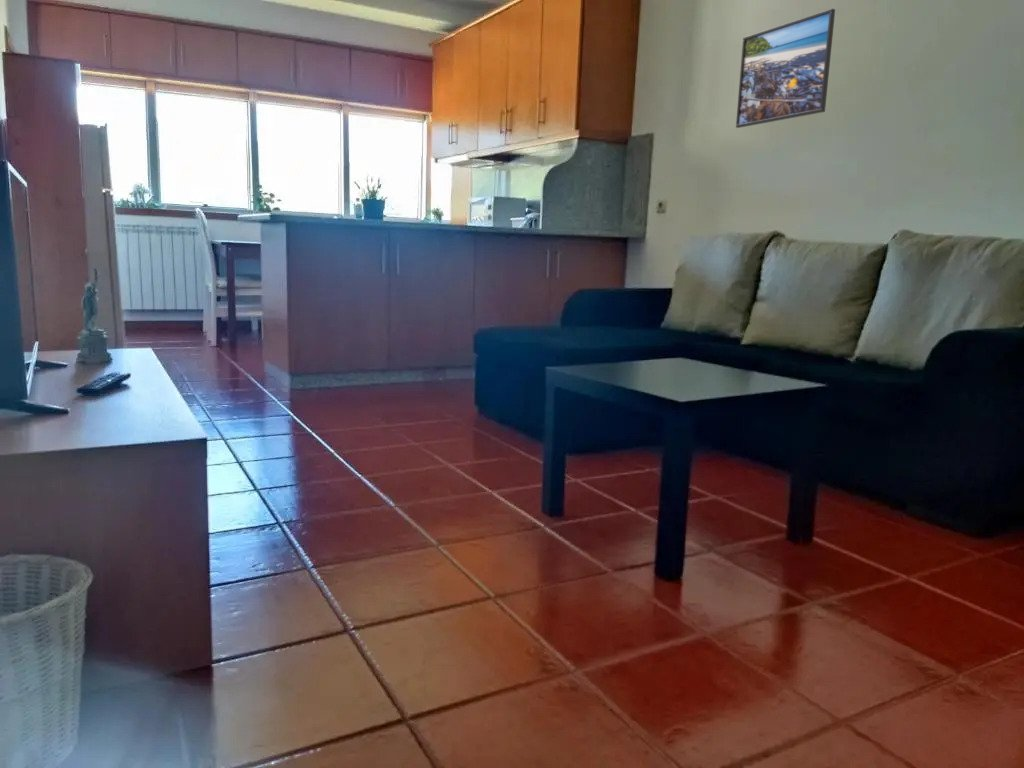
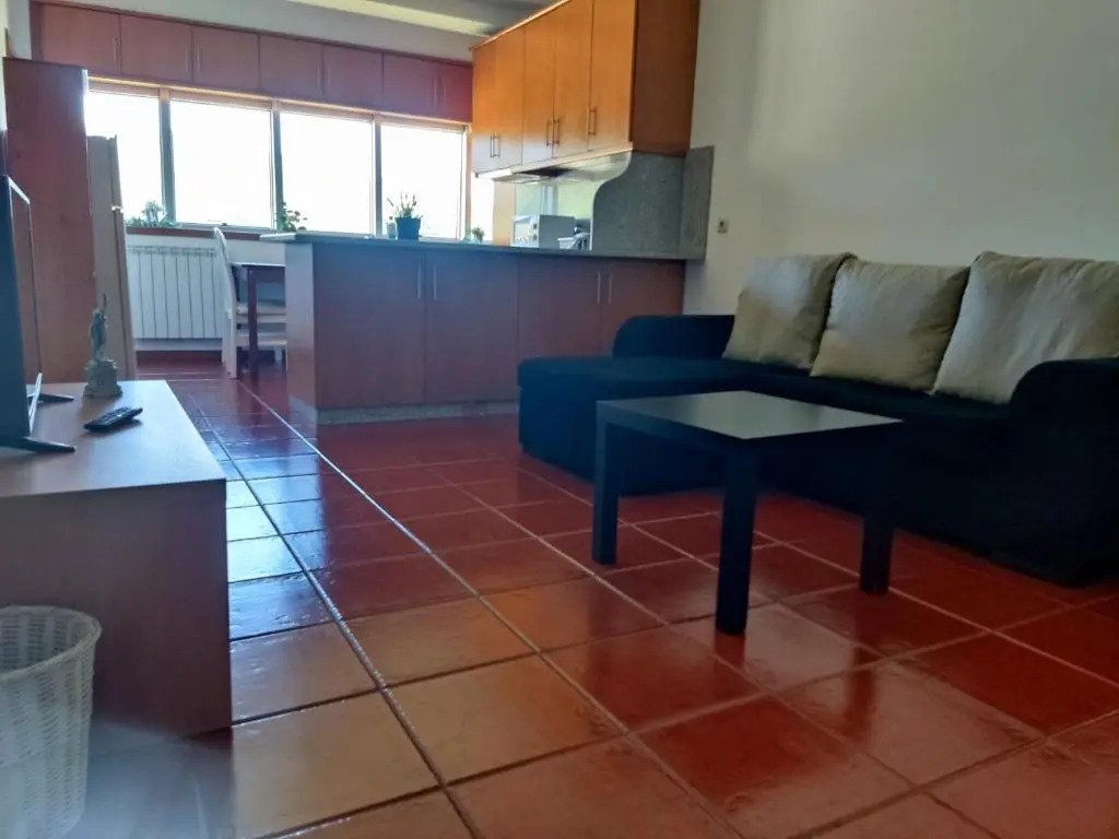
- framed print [735,8,836,129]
